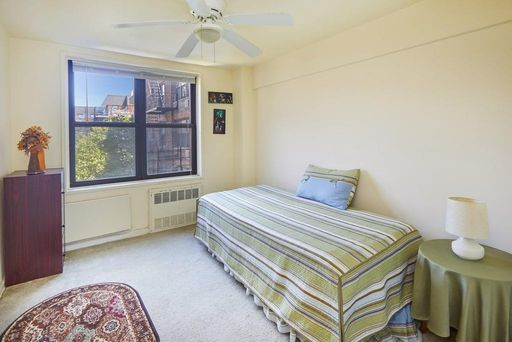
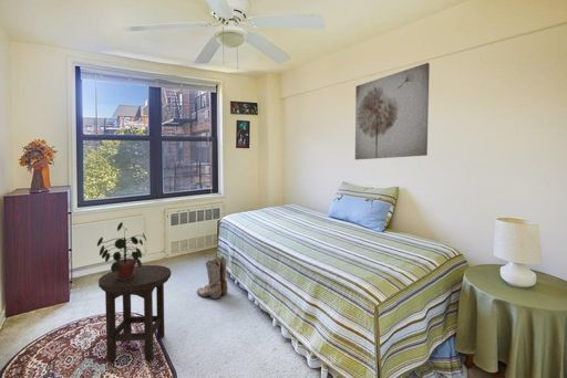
+ wall art [354,62,431,160]
+ boots [196,254,228,300]
+ potted plant [96,221,147,280]
+ stool [97,264,173,363]
